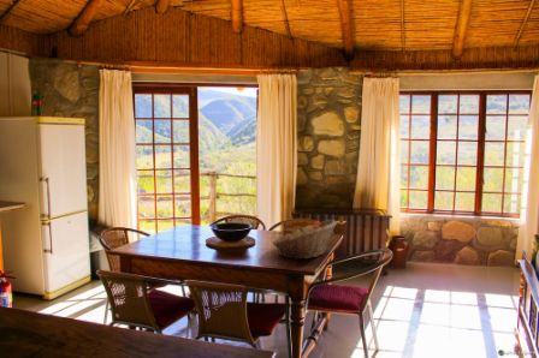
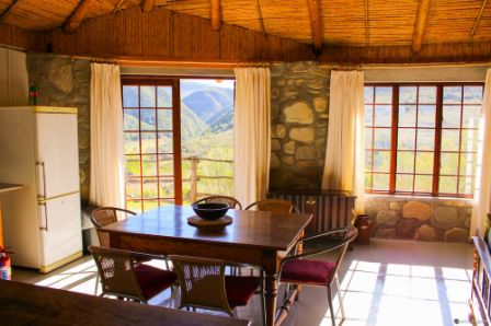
- fruit basket [271,219,338,261]
